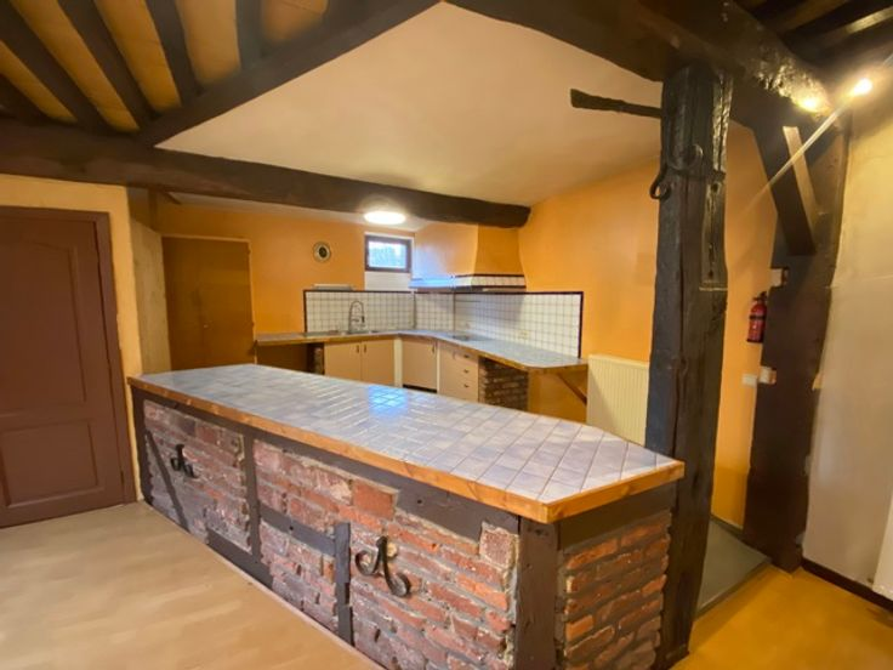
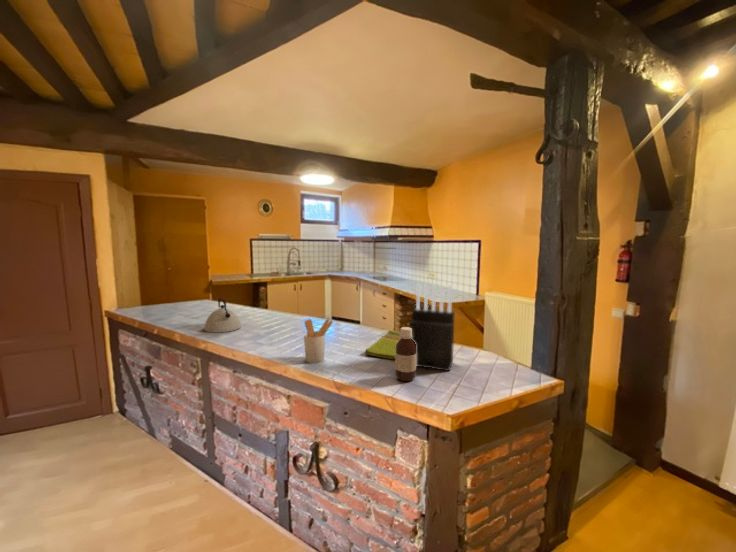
+ utensil holder [303,318,334,364]
+ knife block [408,282,456,372]
+ kettle [203,297,242,334]
+ dish towel [364,329,401,360]
+ bottle [394,326,417,382]
